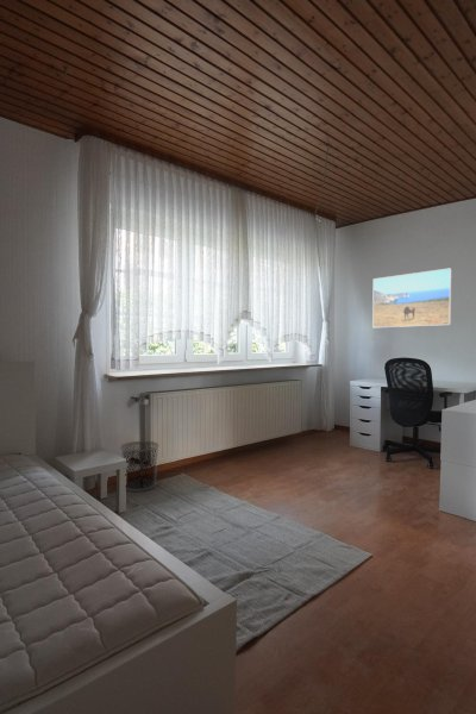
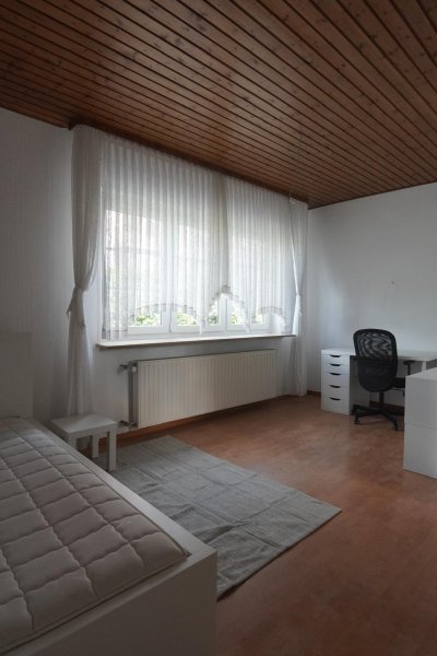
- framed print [371,267,452,328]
- waste bin [119,440,161,493]
